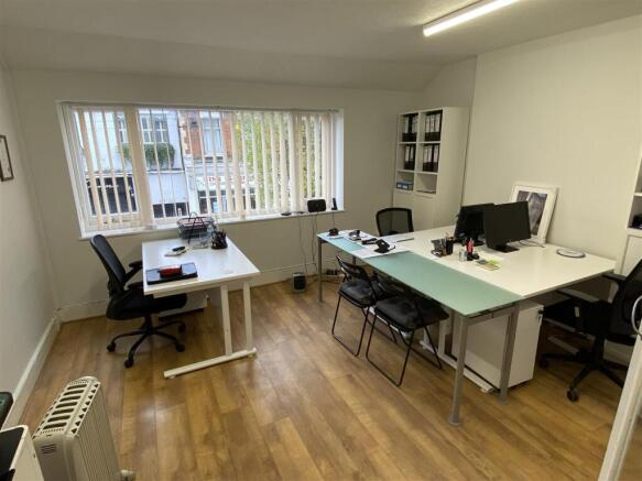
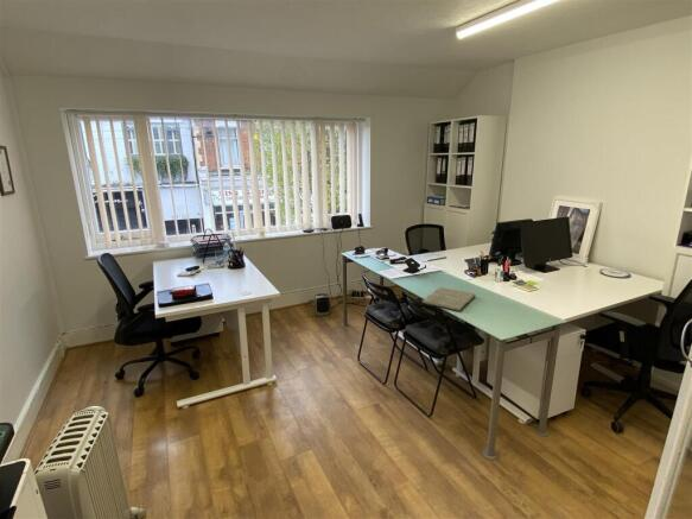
+ book [420,286,477,312]
